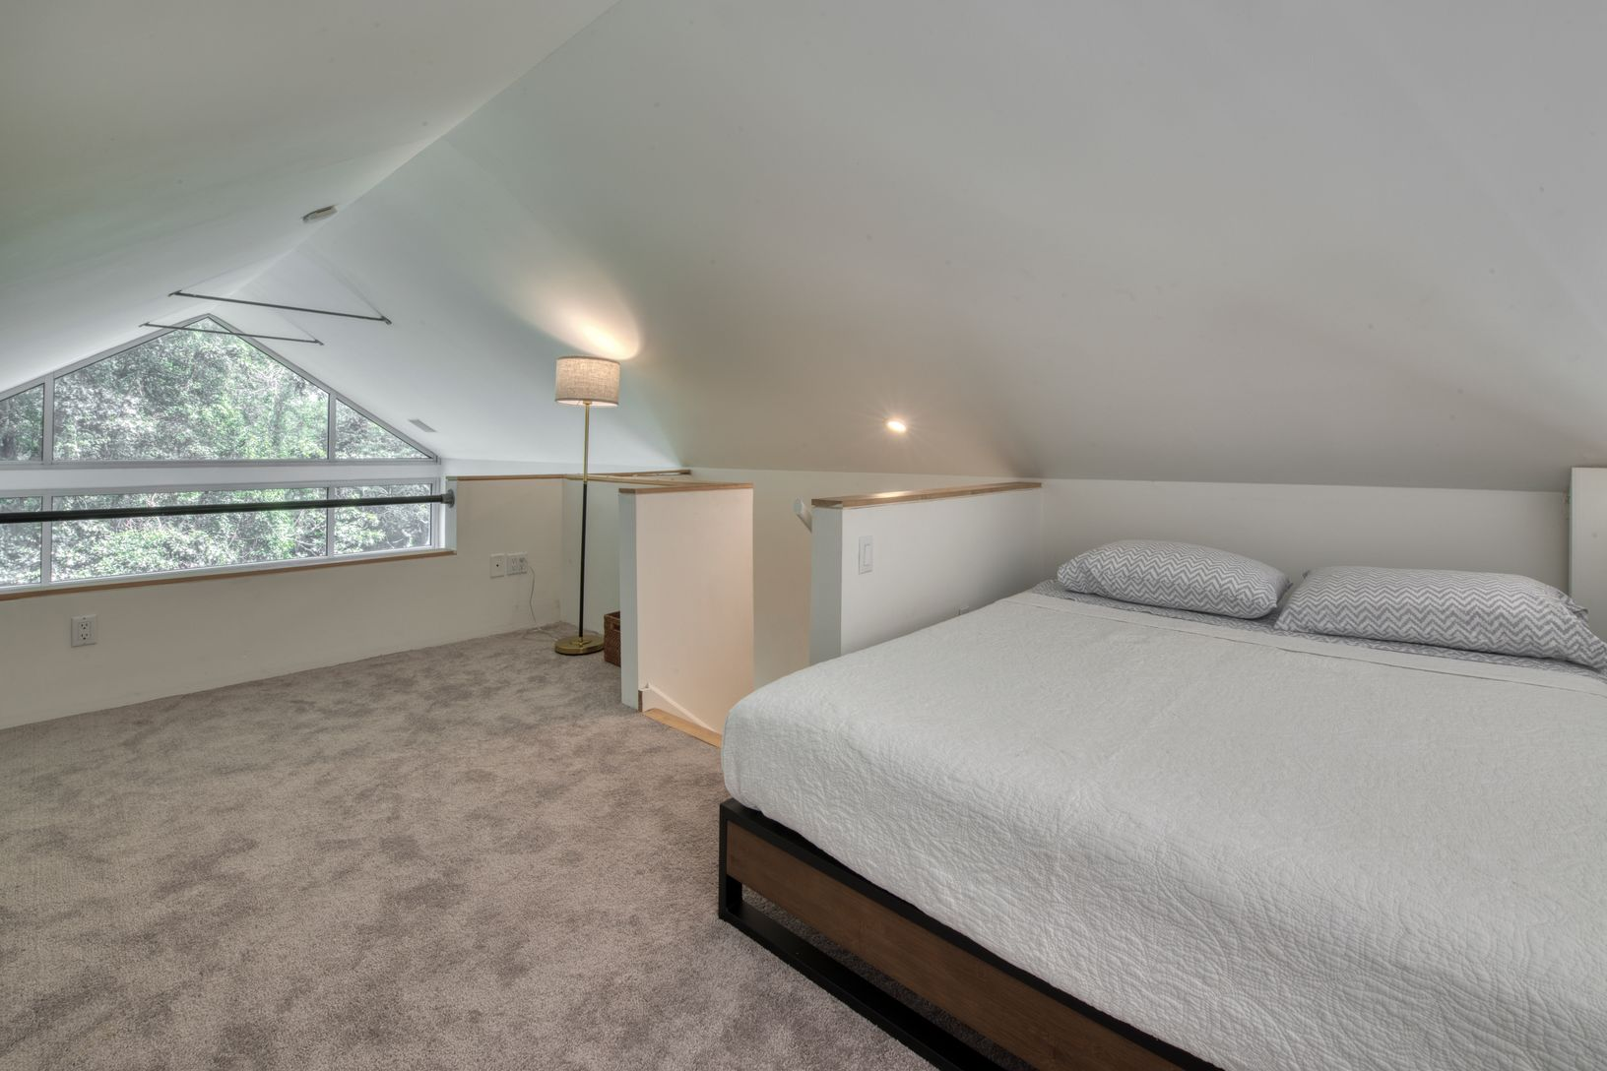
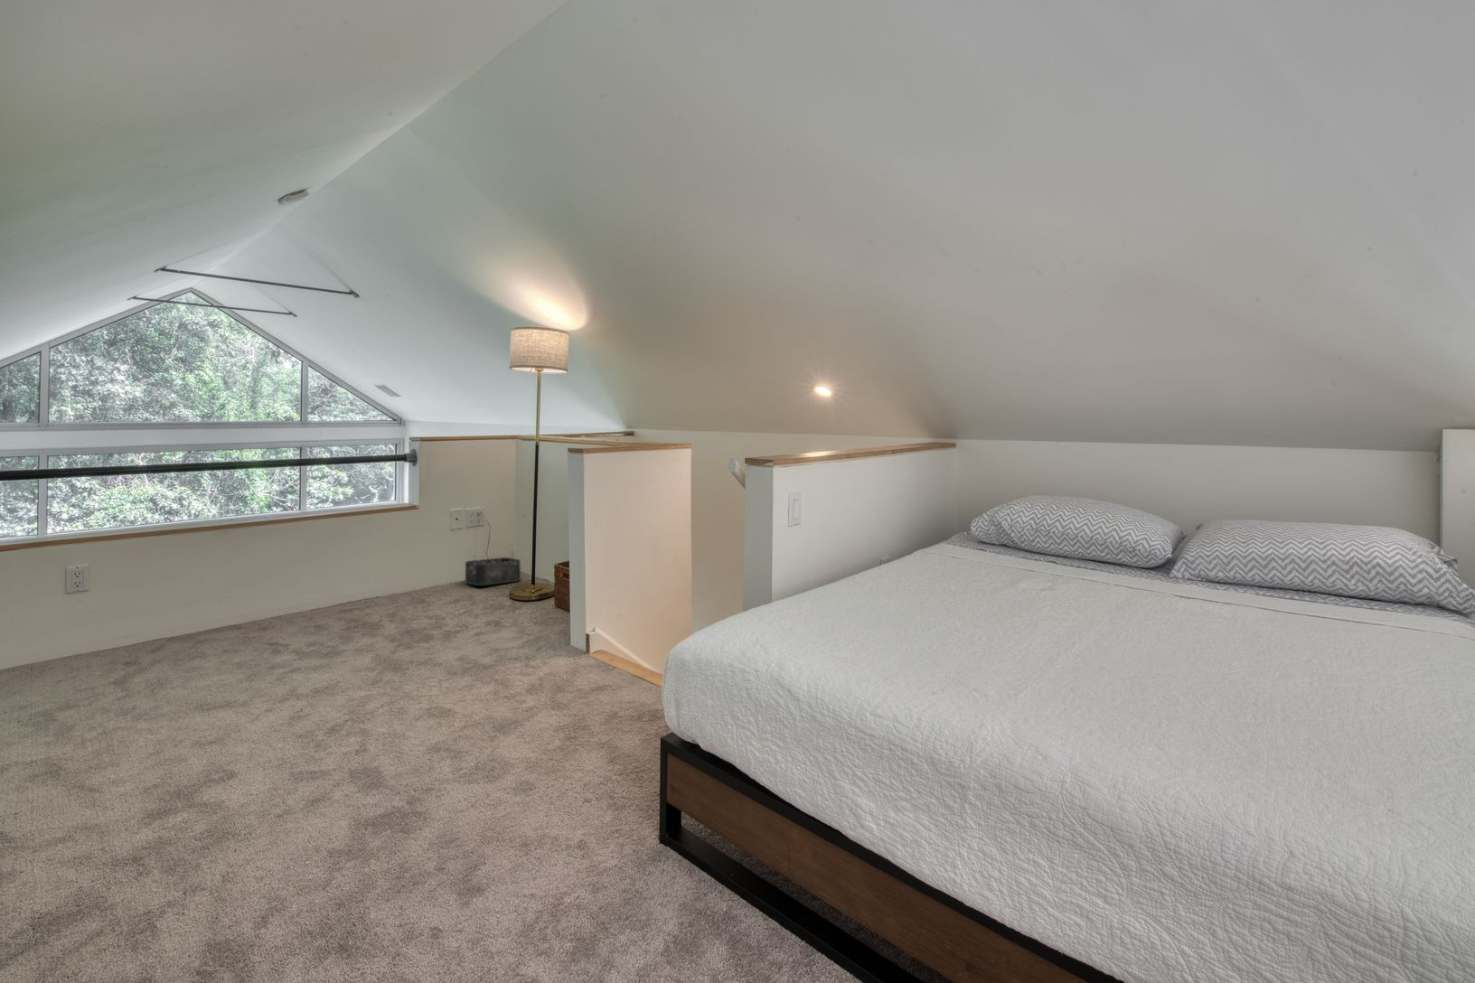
+ storage bin [464,556,521,586]
